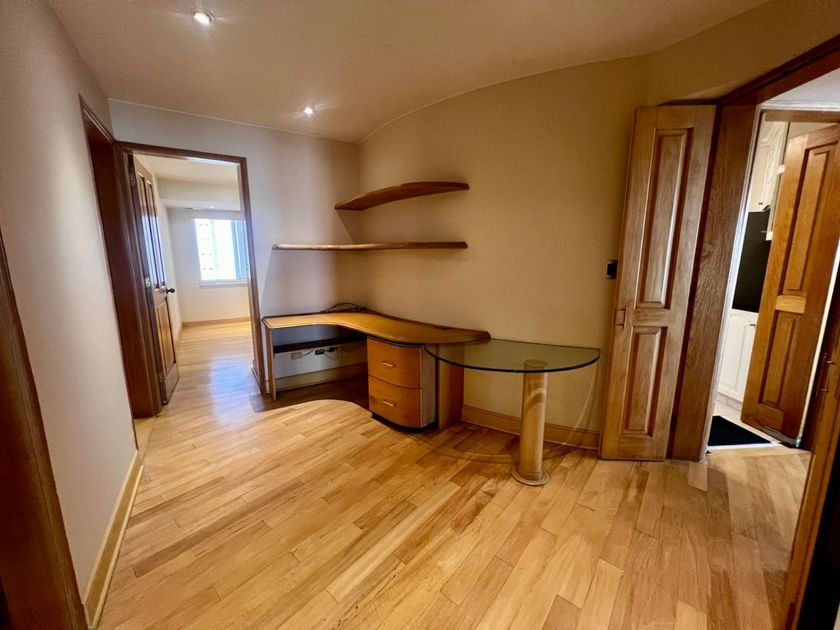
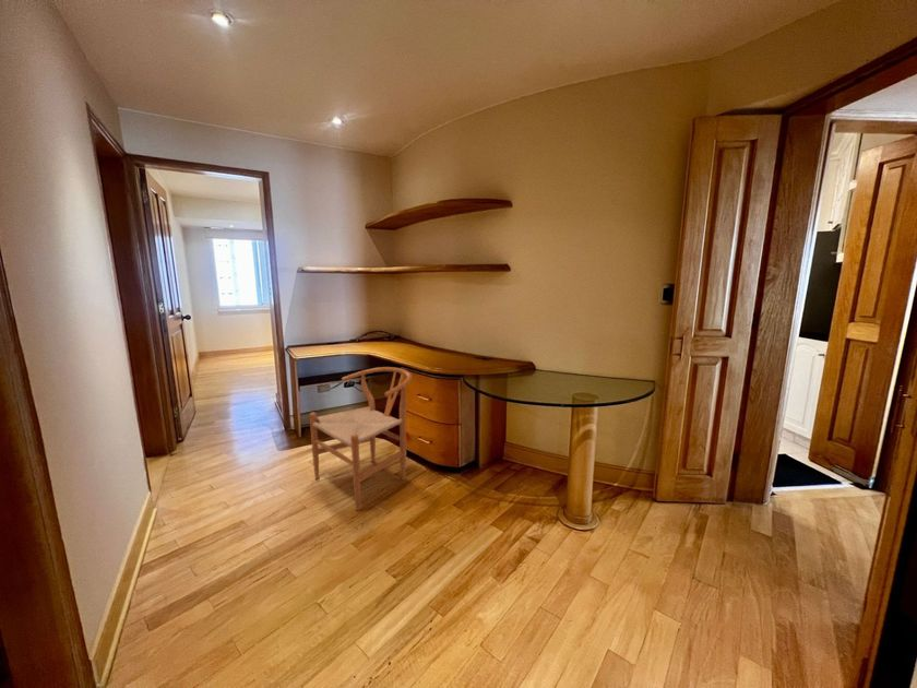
+ chair [309,366,413,512]
